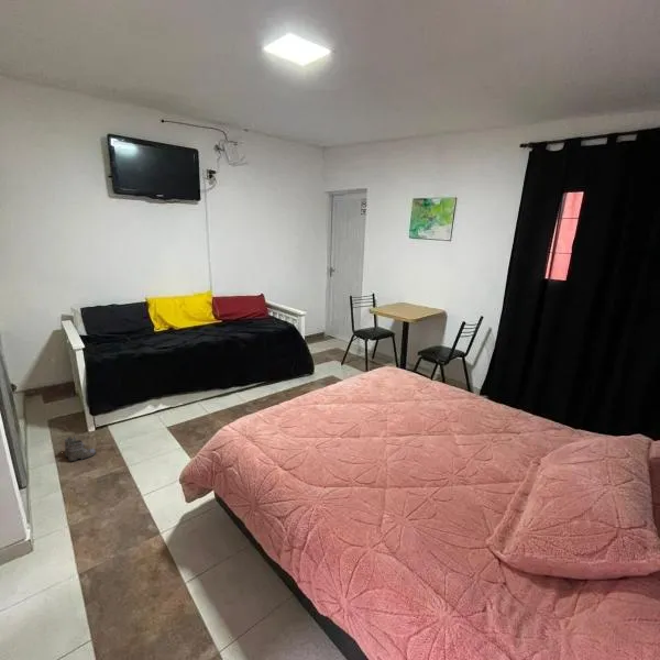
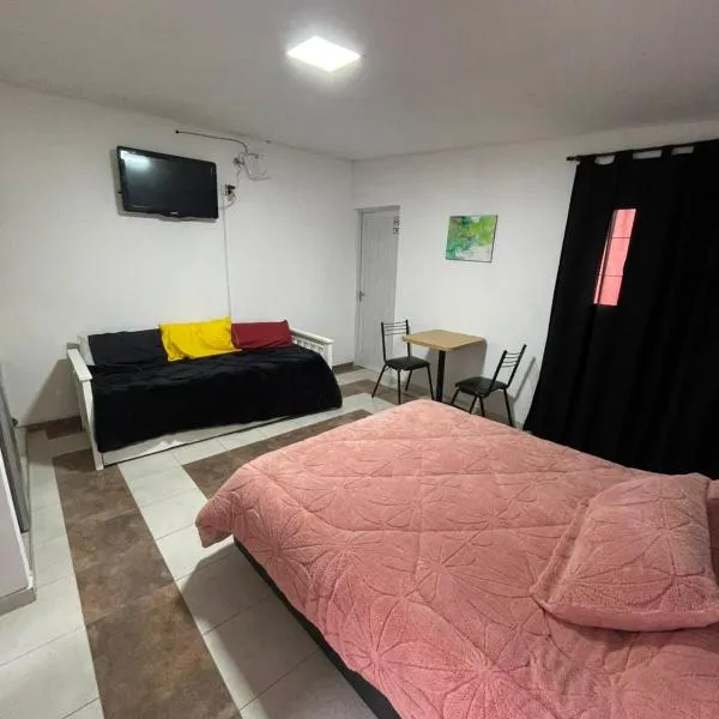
- boots [64,436,97,462]
